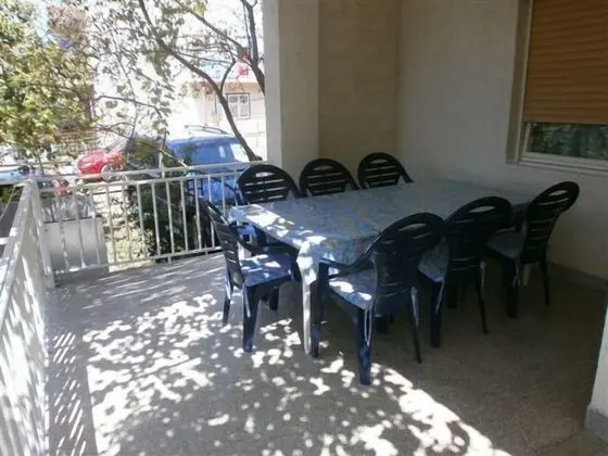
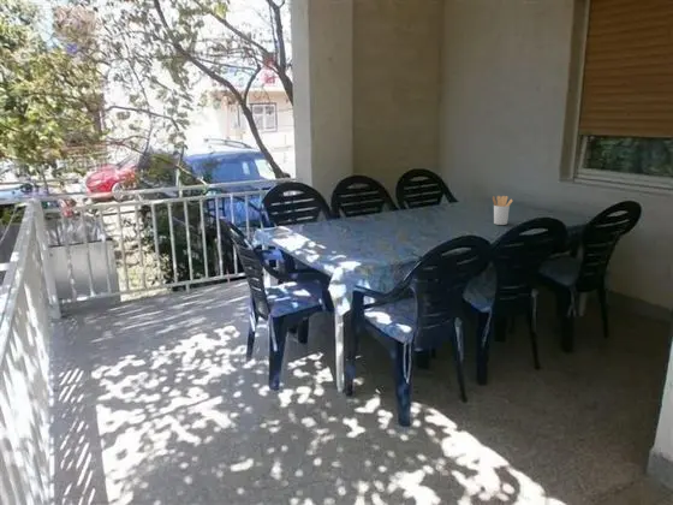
+ utensil holder [492,195,514,226]
